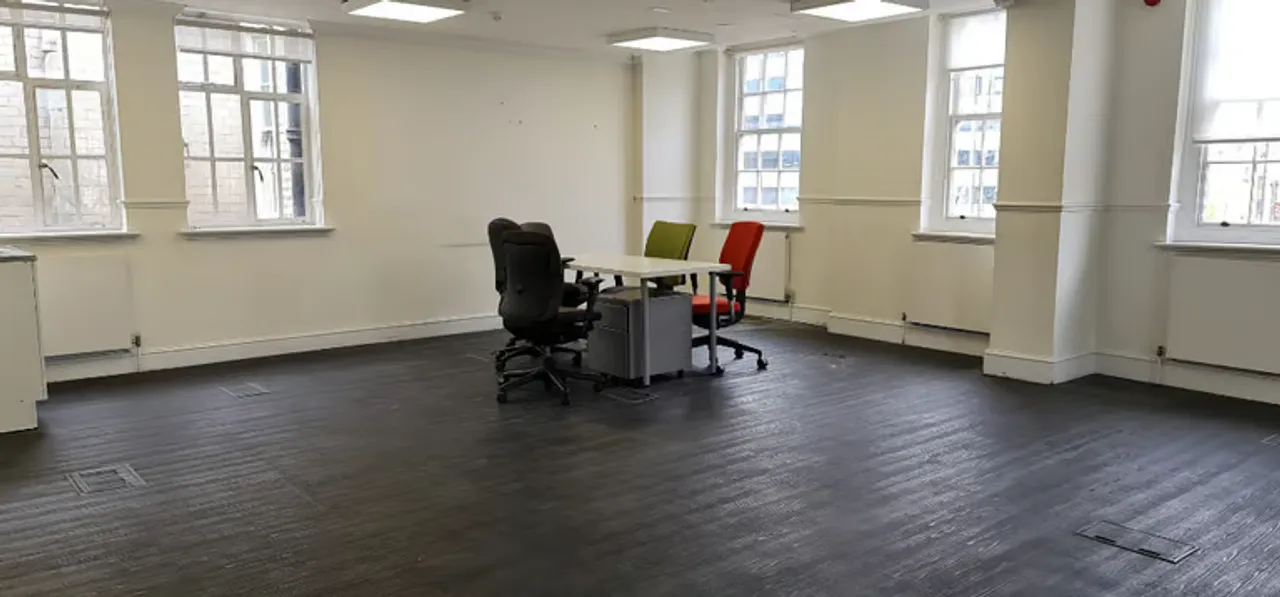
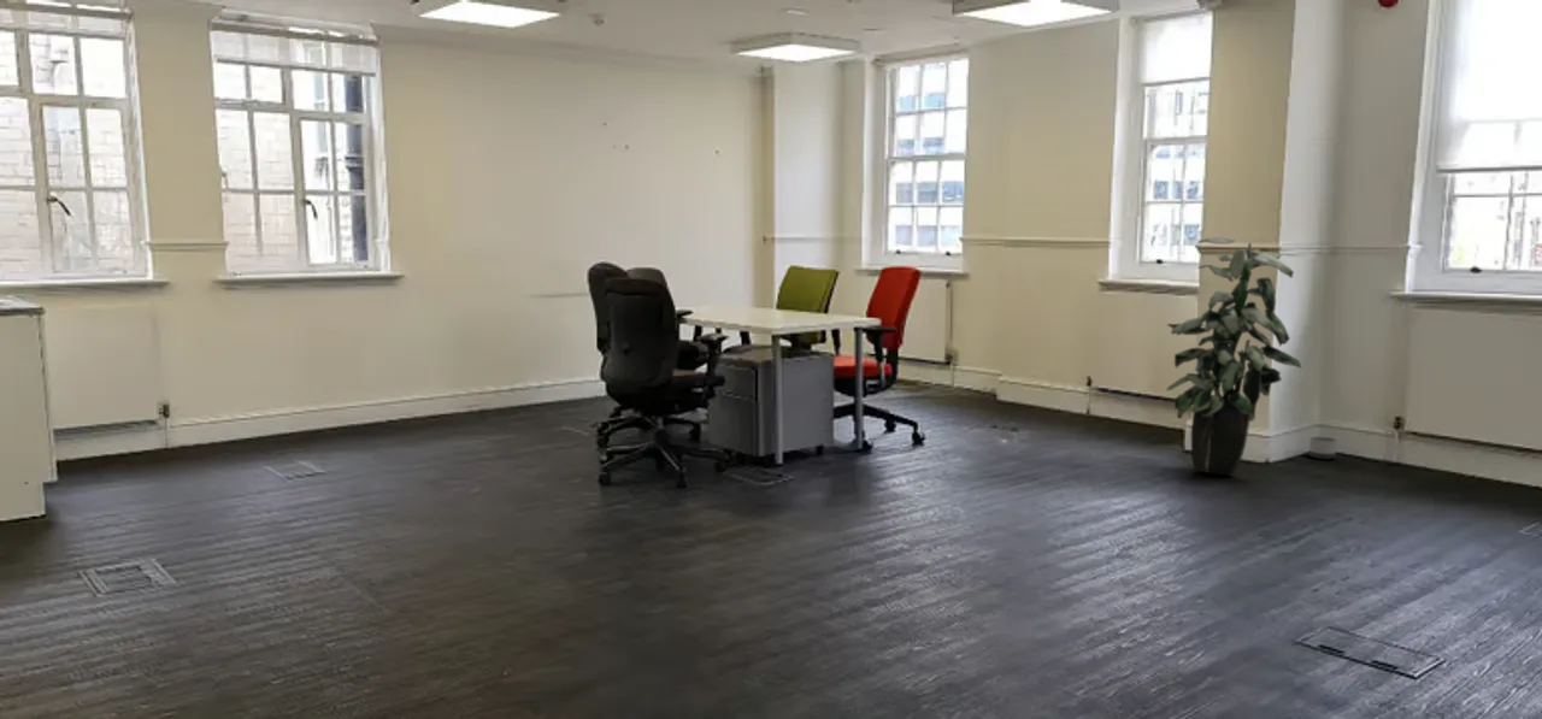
+ indoor plant [1166,236,1302,477]
+ planter [1308,436,1337,460]
